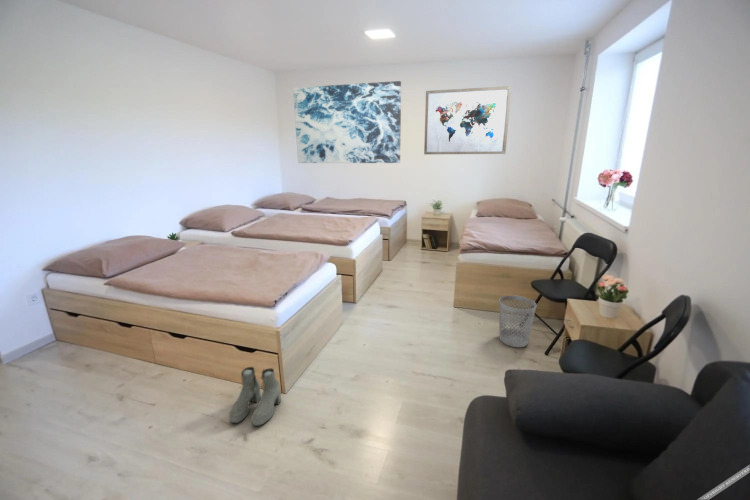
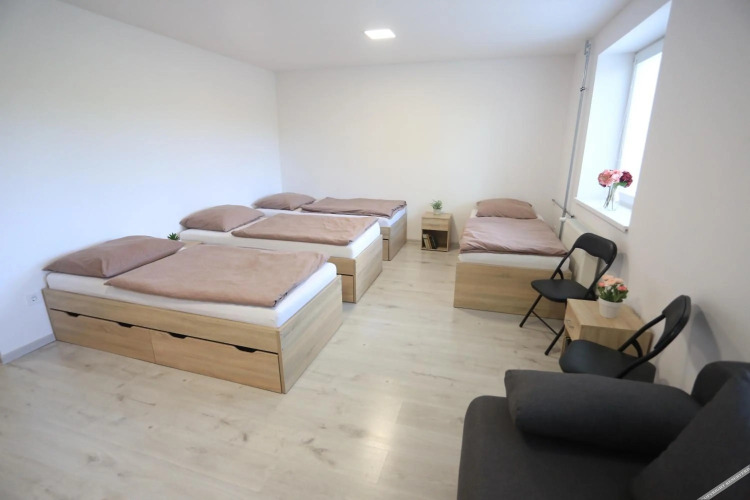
- boots [228,366,282,427]
- wall art [292,80,402,164]
- wall art [423,85,512,155]
- wastebasket [498,295,537,348]
